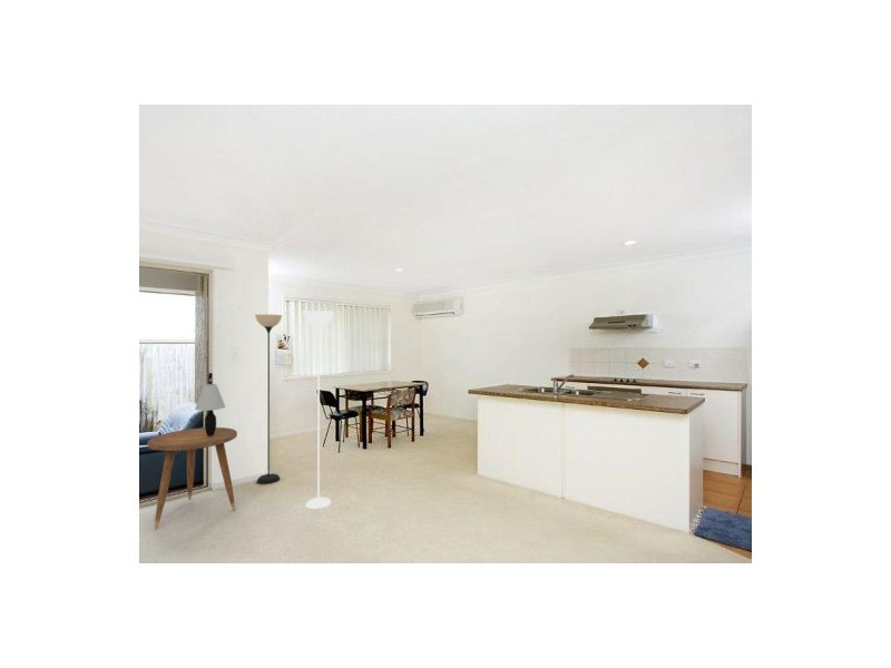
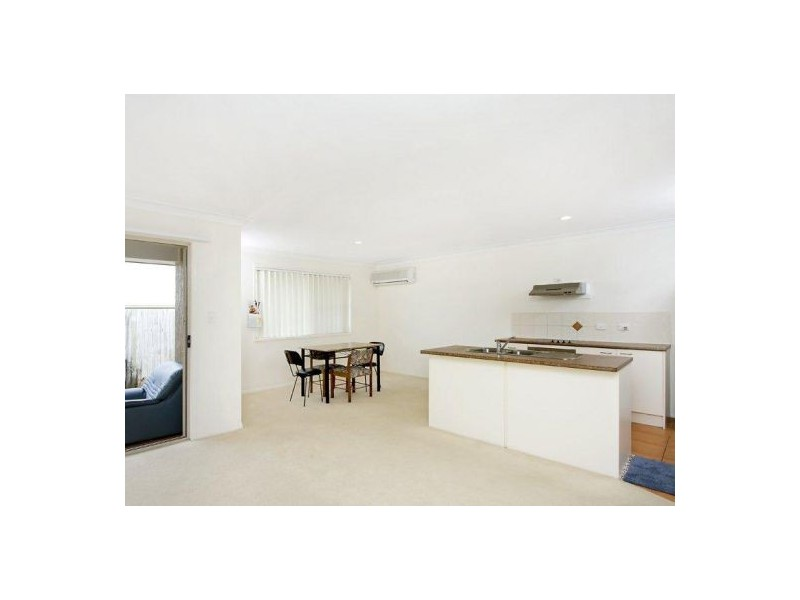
- side table [146,426,238,530]
- table lamp [194,383,226,435]
- floor lamp [254,310,334,510]
